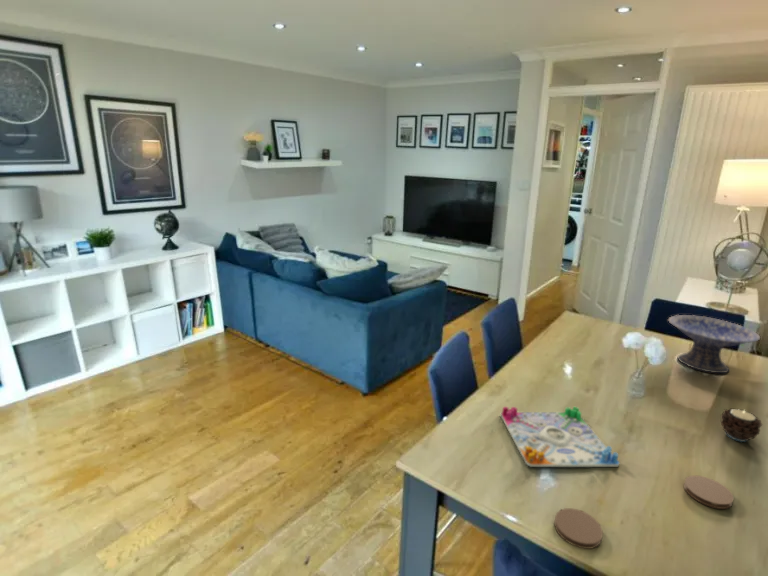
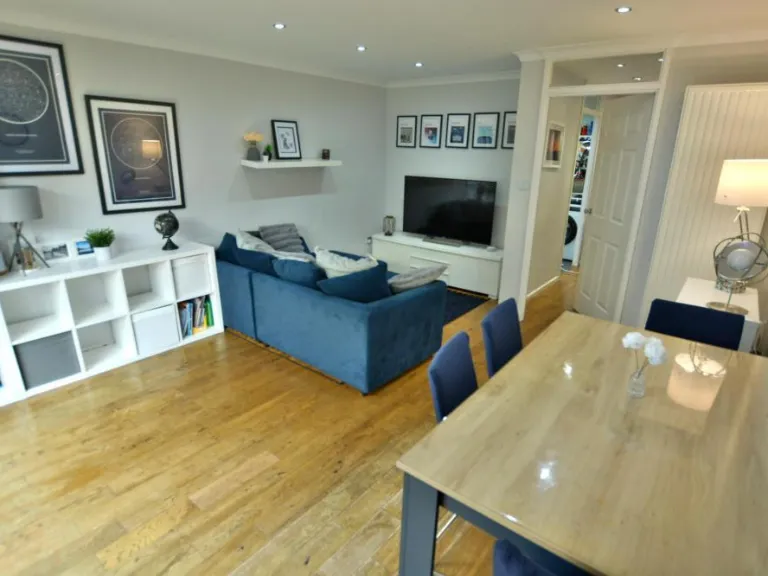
- coaster [553,507,604,550]
- coaster [683,474,735,510]
- candle [720,408,763,443]
- board game [499,406,621,468]
- decorative bowl [667,314,761,374]
